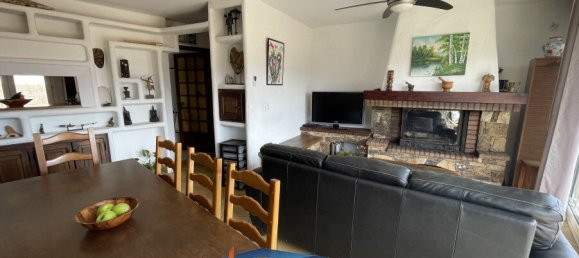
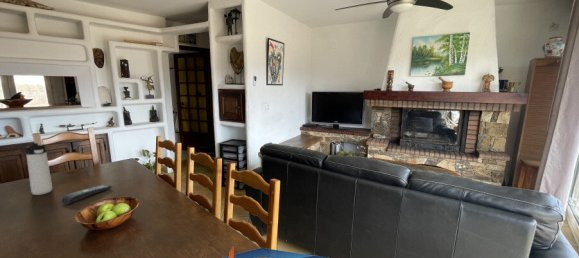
+ remote control [61,184,112,205]
+ thermos bottle [25,142,53,196]
